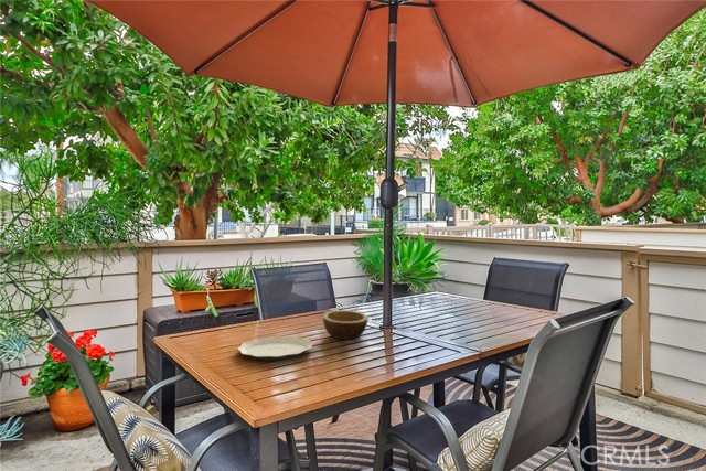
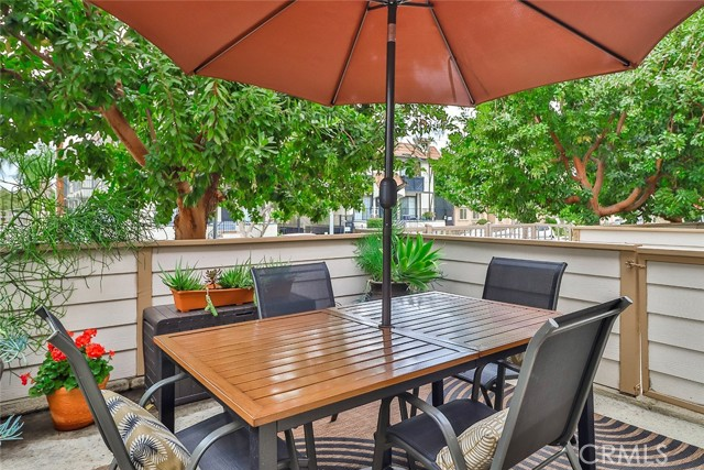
- bowl [322,309,370,341]
- plate [236,335,315,362]
